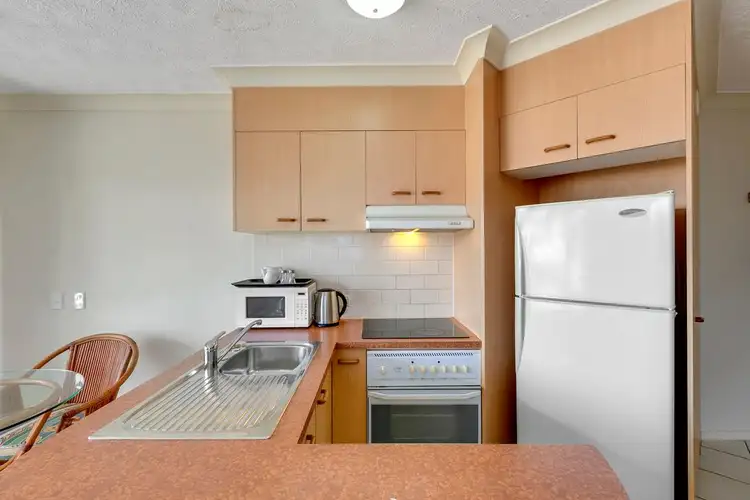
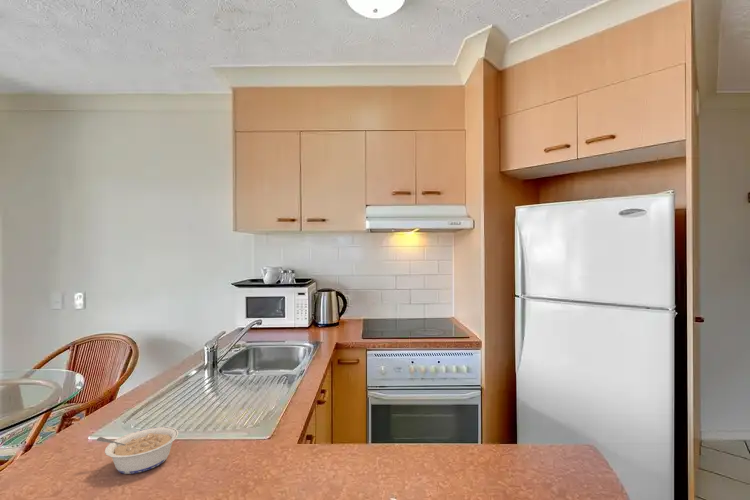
+ legume [96,426,179,475]
